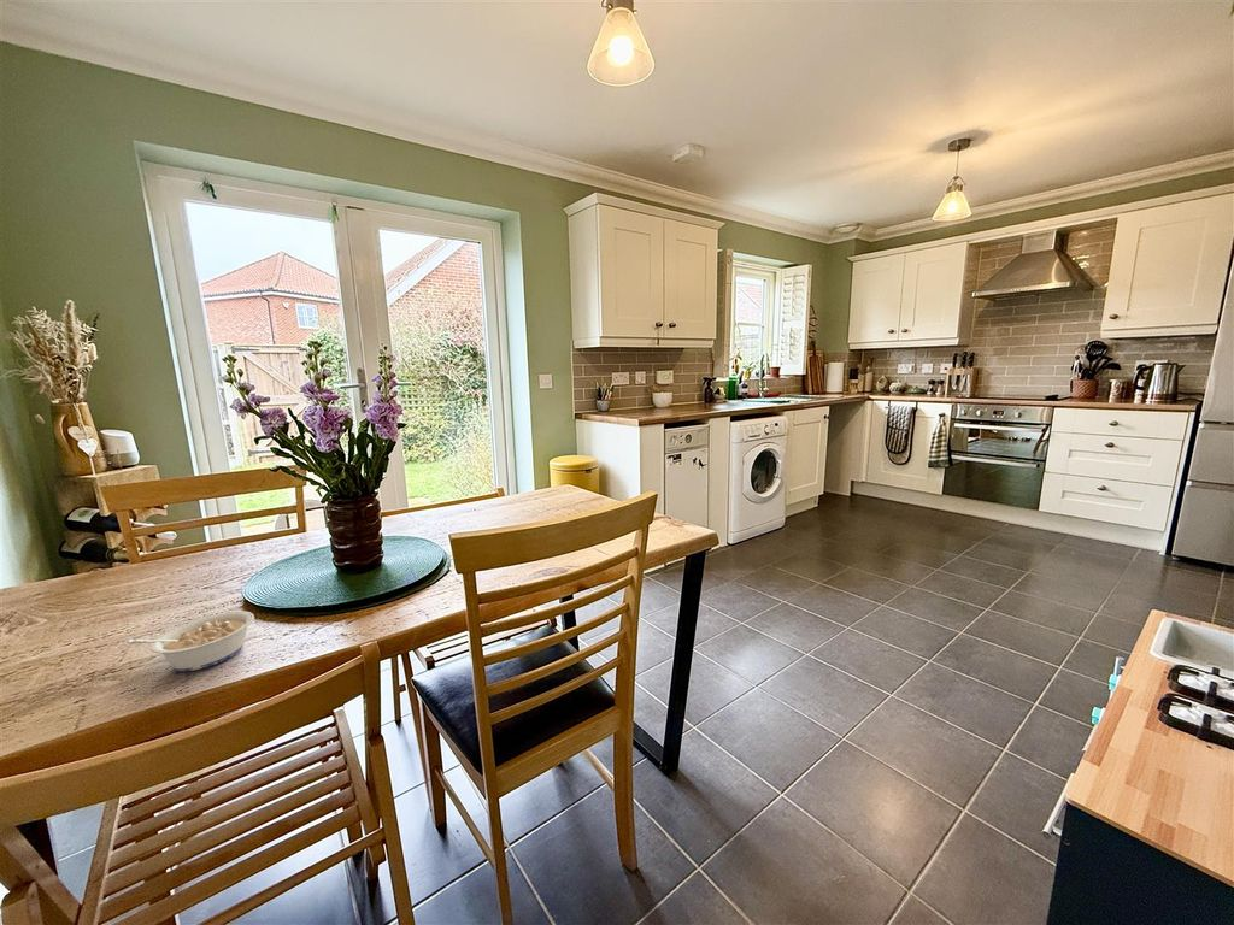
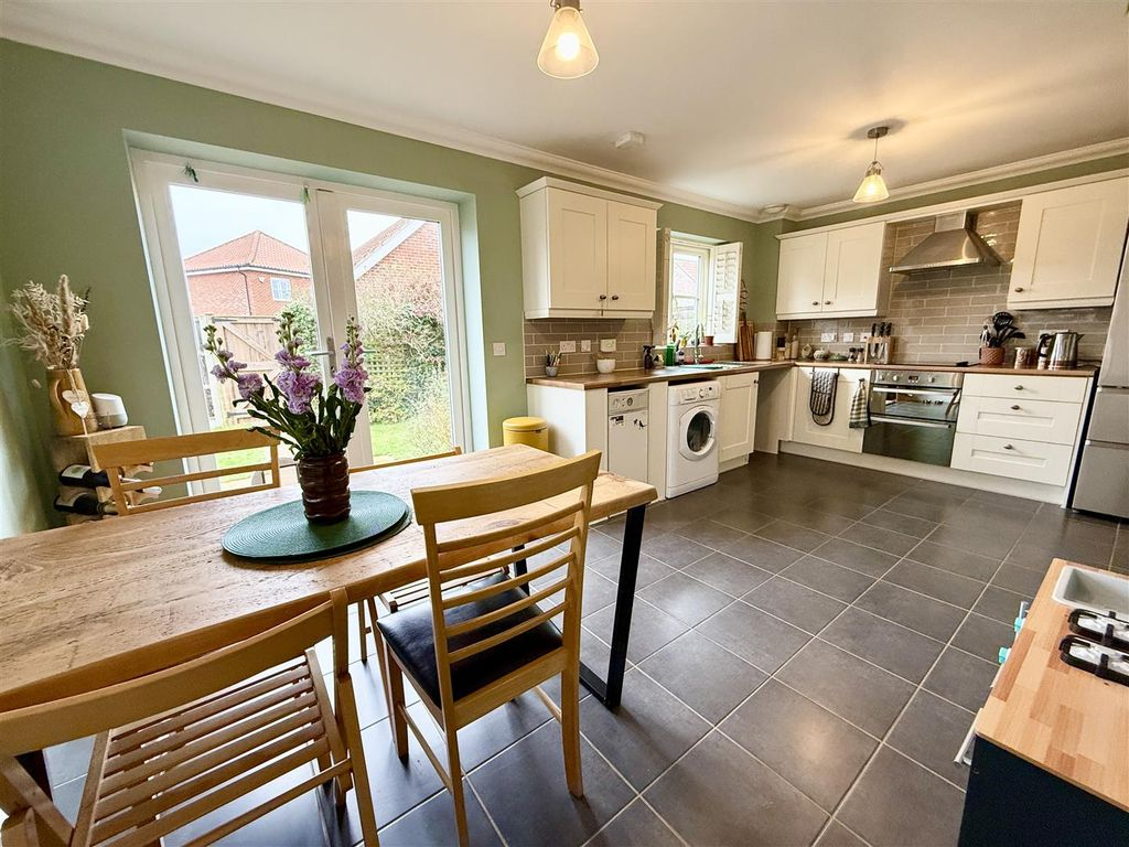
- legume [127,609,255,672]
